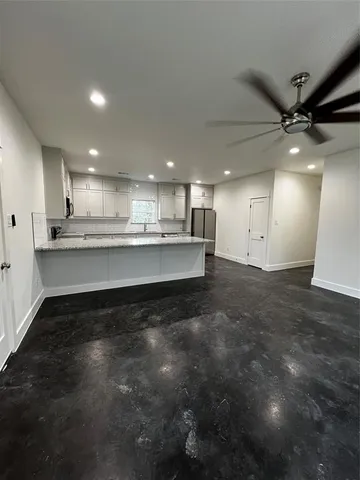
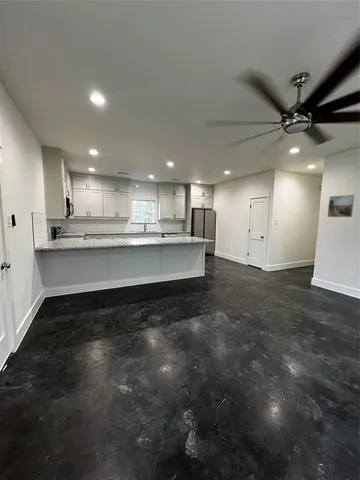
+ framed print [327,194,355,218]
